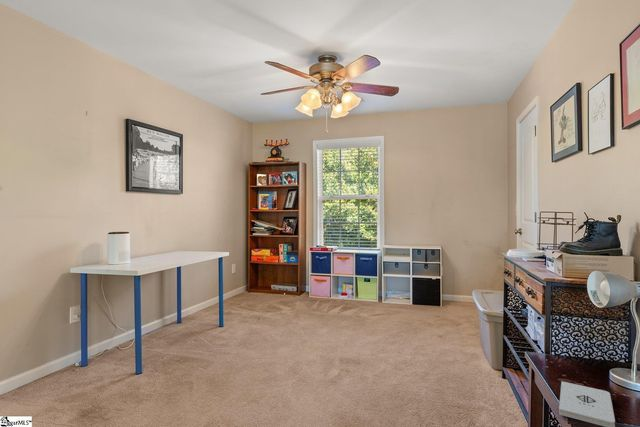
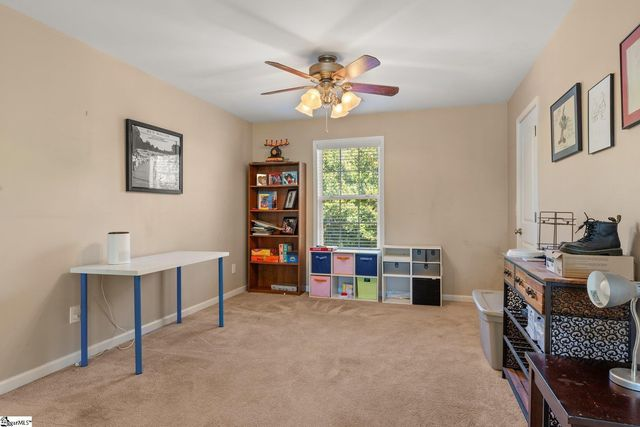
- notepad [558,380,616,427]
